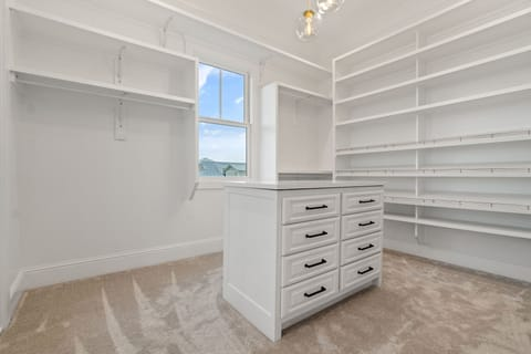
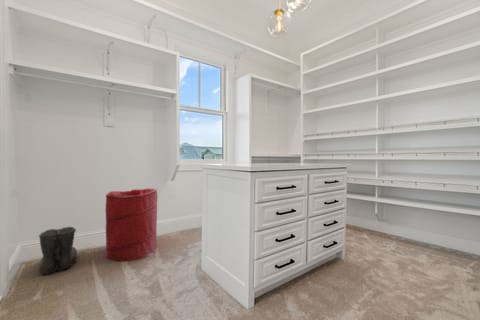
+ boots [38,226,78,276]
+ laundry hamper [105,187,159,262]
